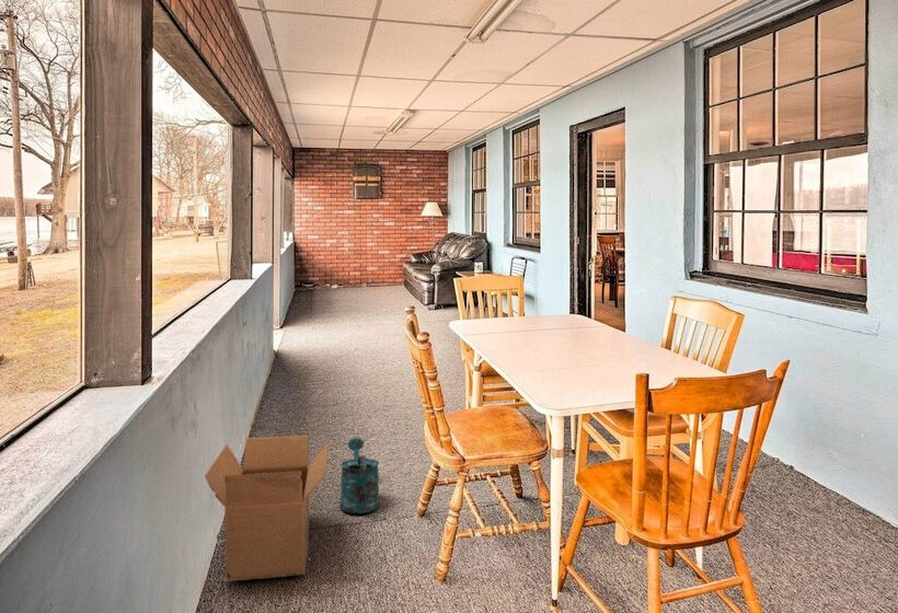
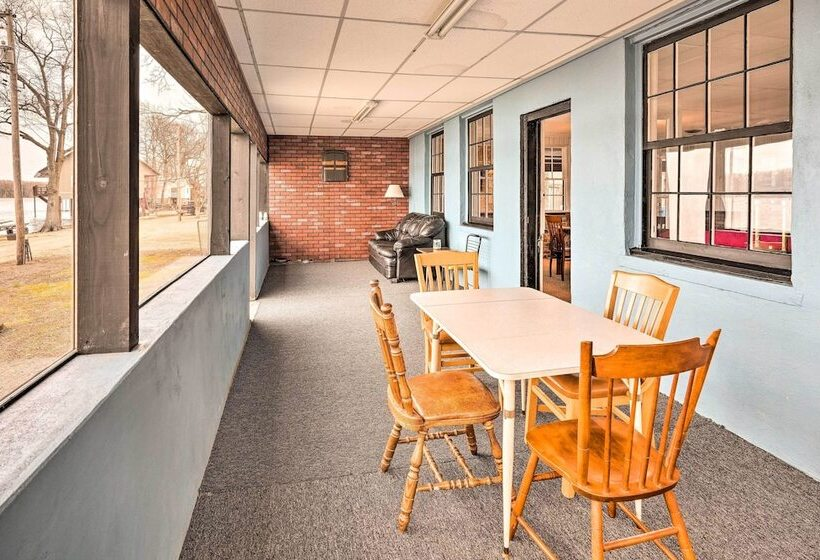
- watering can [339,437,380,514]
- cardboard box [204,435,330,582]
